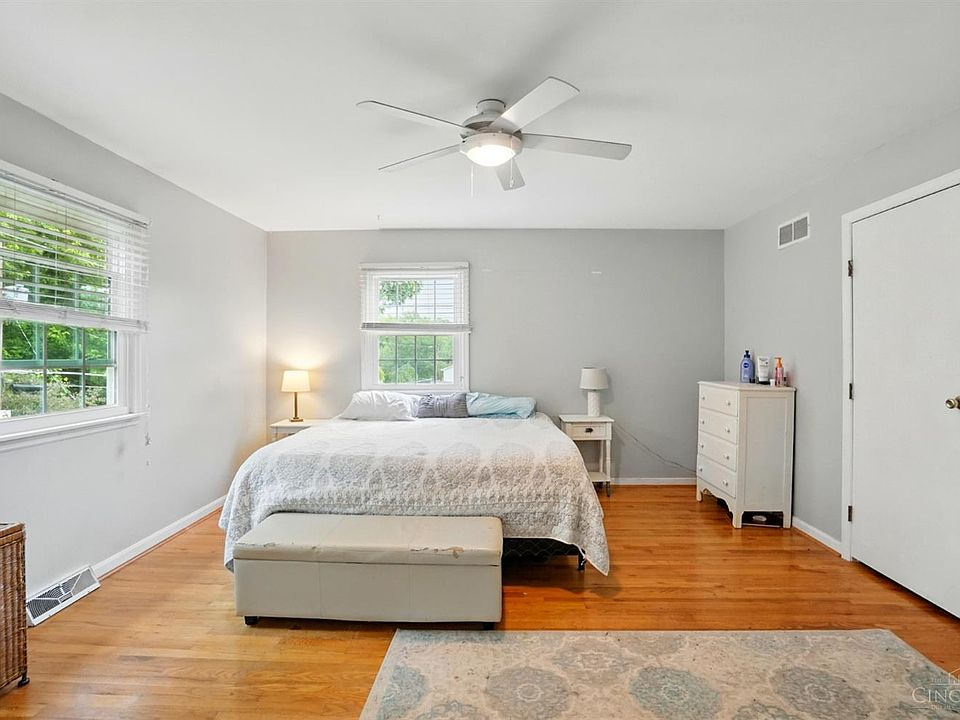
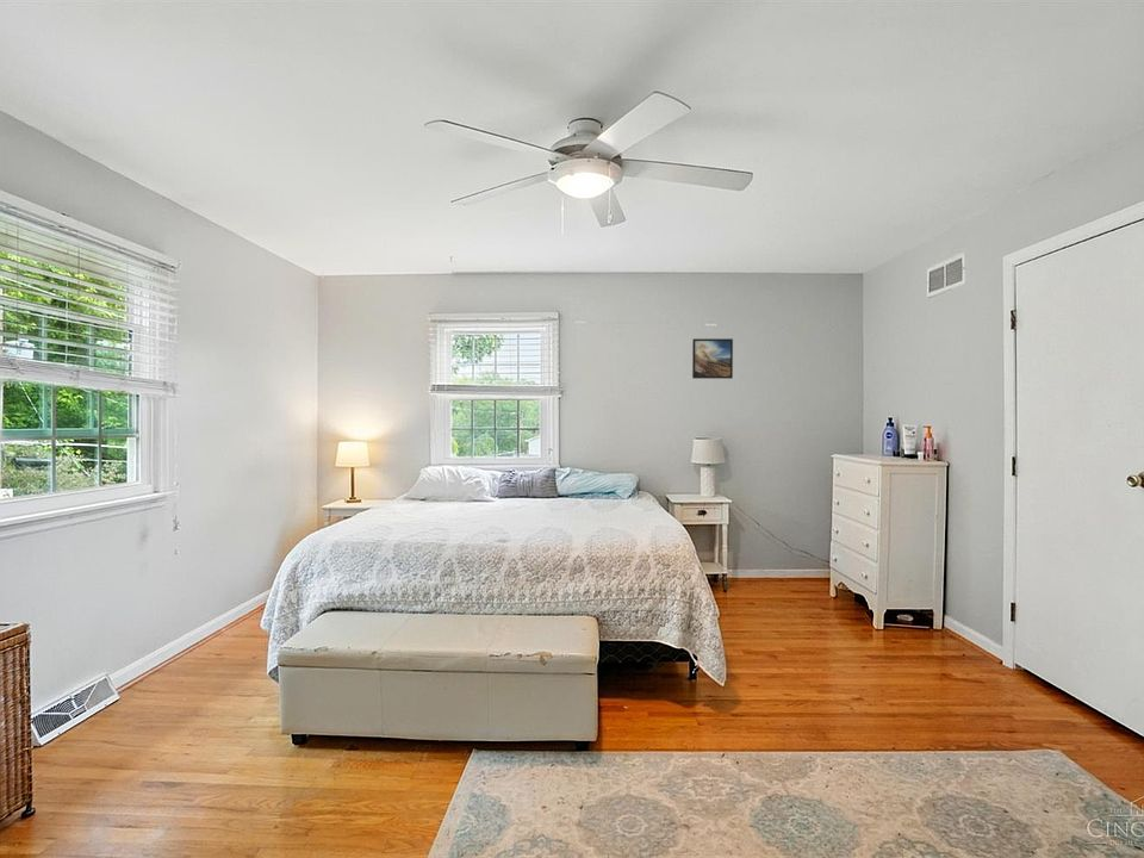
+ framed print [691,337,734,380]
